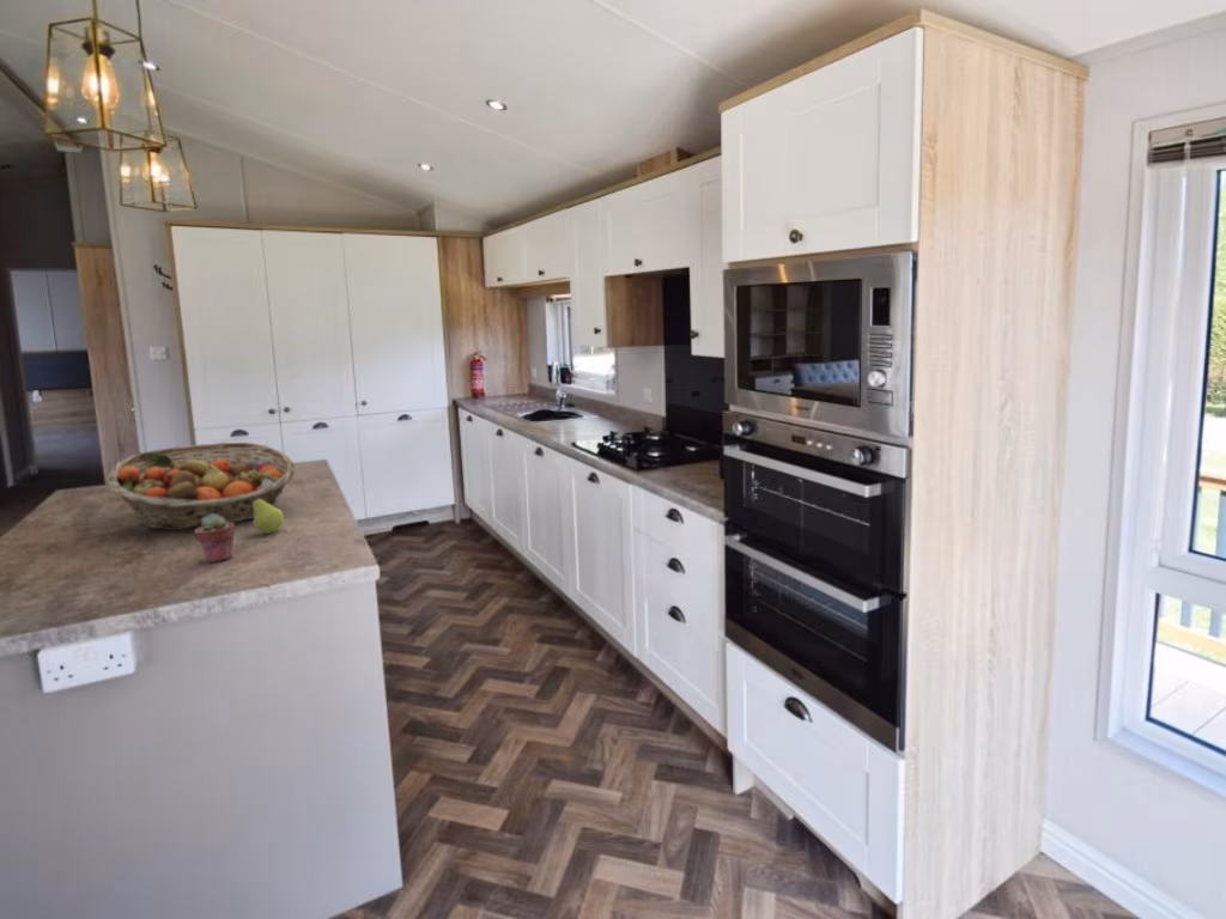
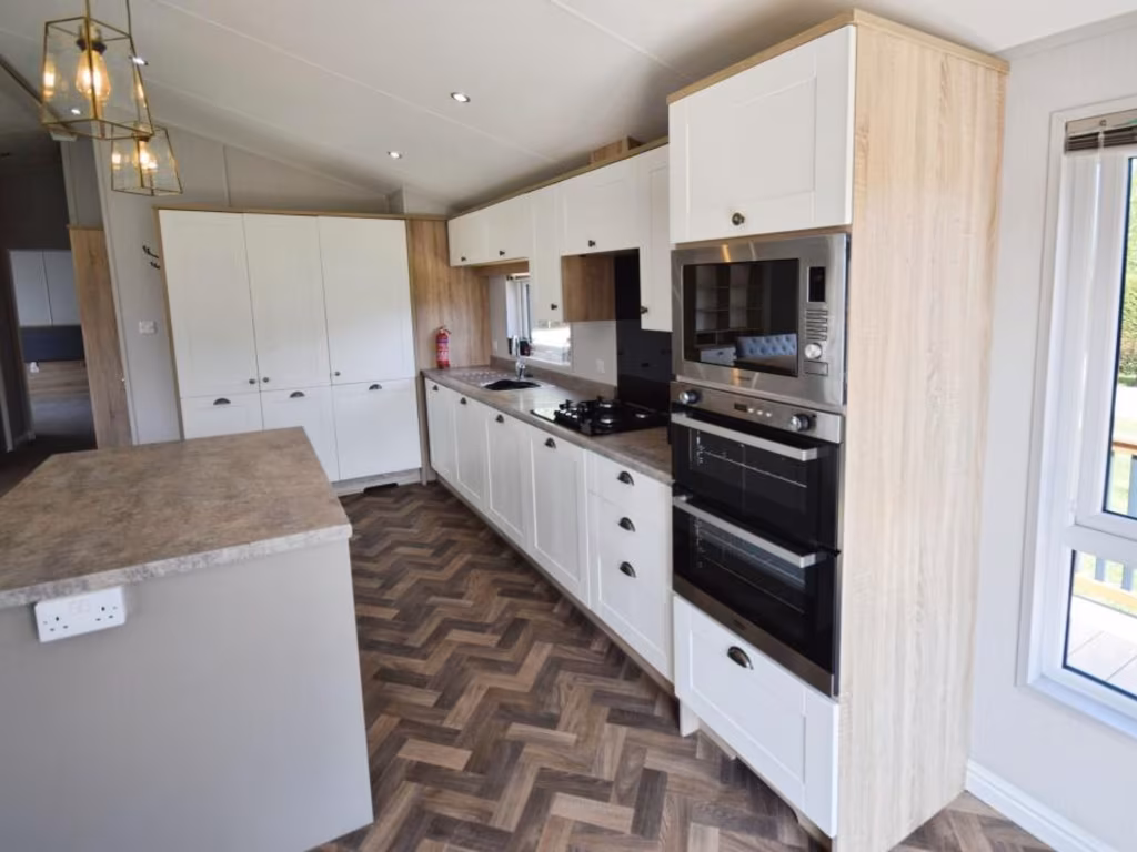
- fruit basket [107,442,297,531]
- potted succulent [193,513,236,564]
- fruit [251,497,285,535]
